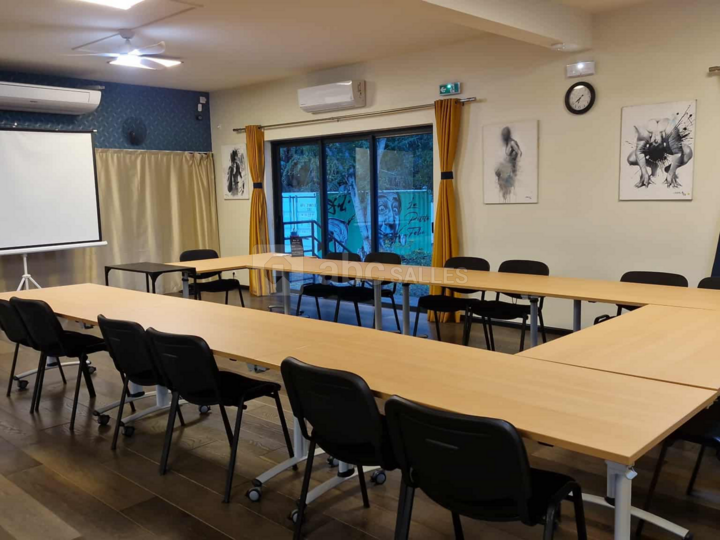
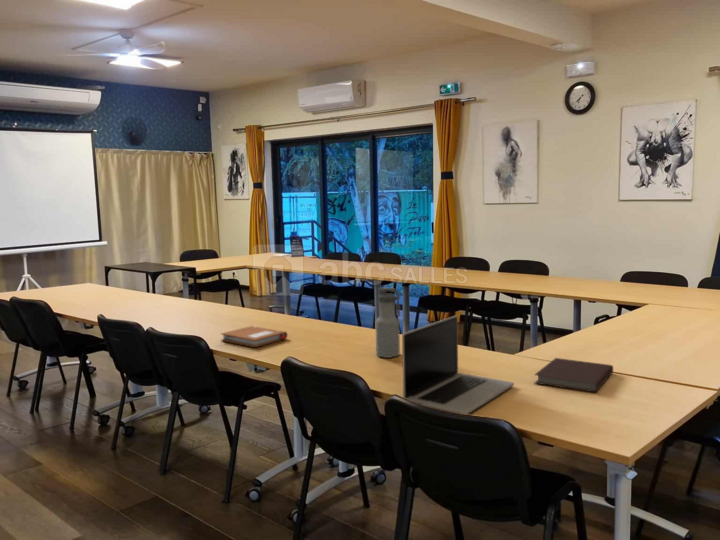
+ laptop [401,315,515,416]
+ notebook [220,325,288,348]
+ water bottle [375,286,401,359]
+ notebook [533,357,614,393]
